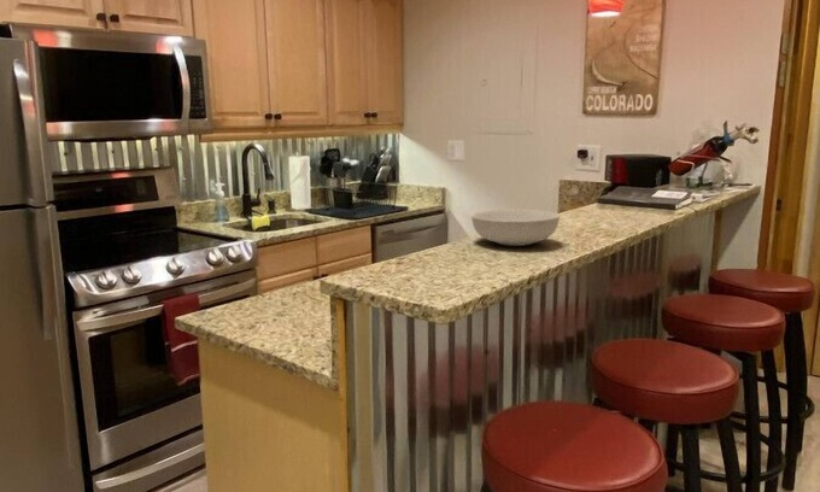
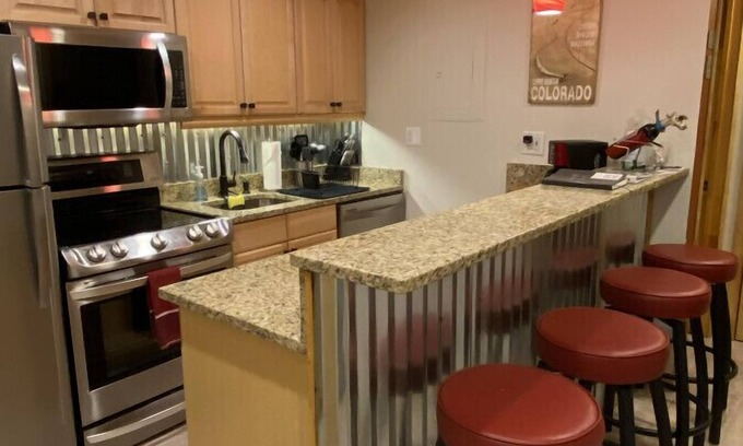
- serving bowl [470,209,561,247]
